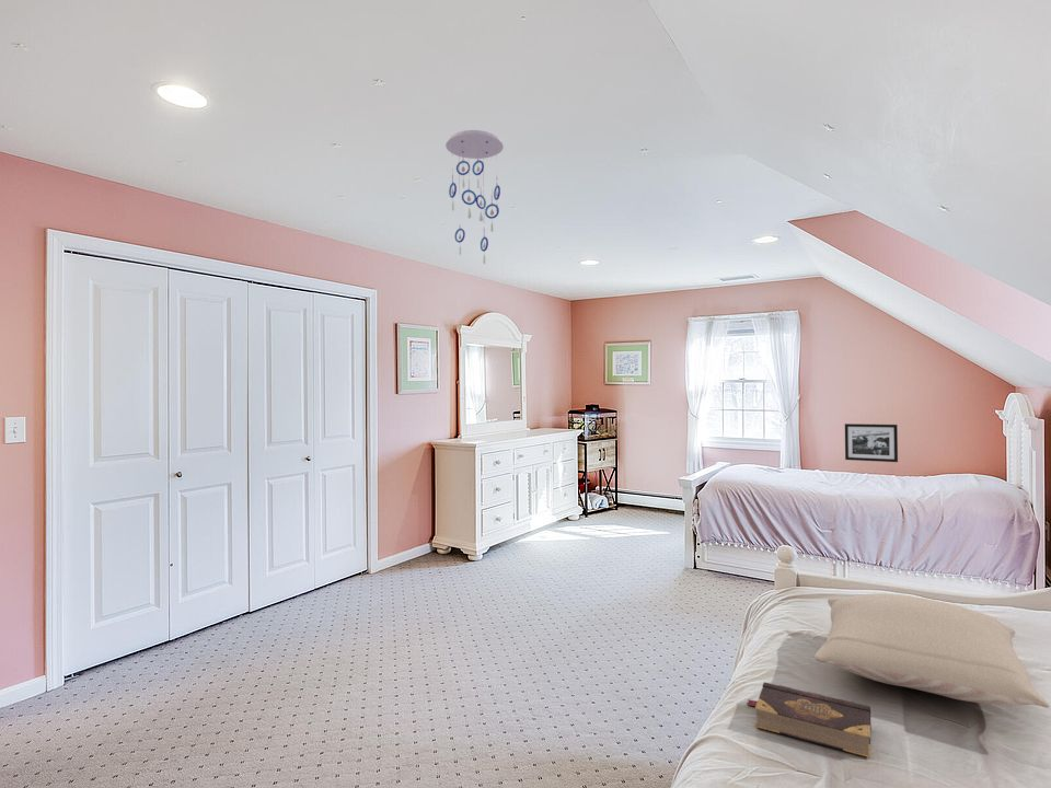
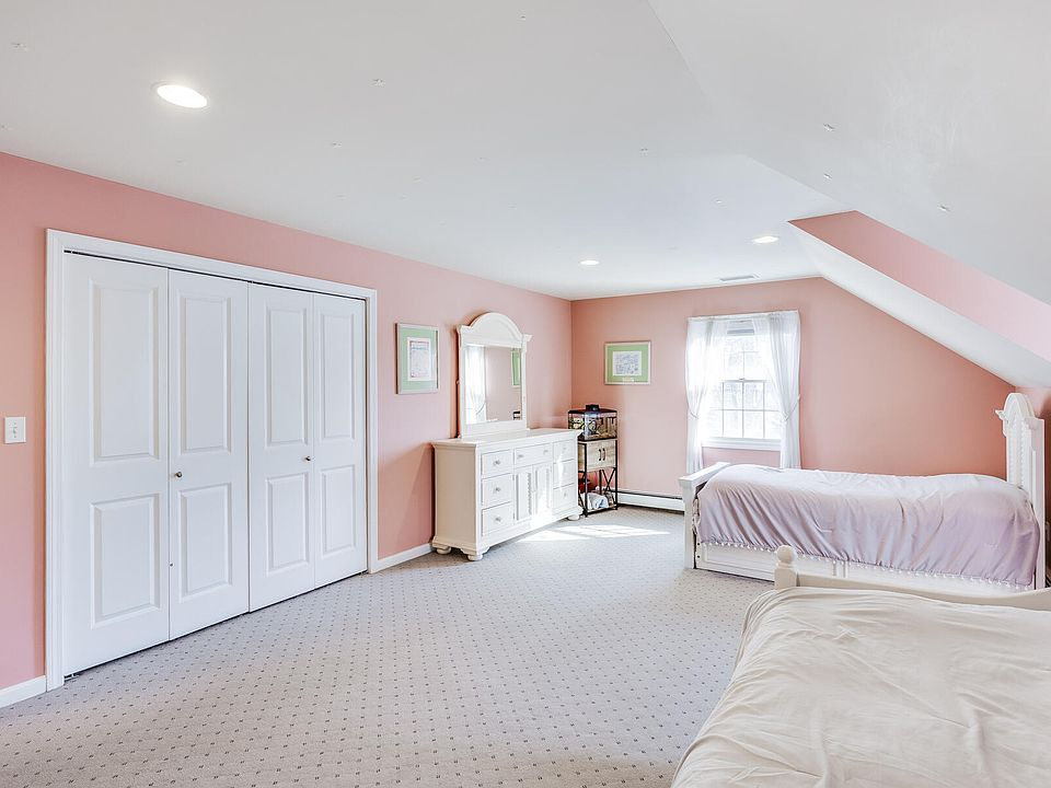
- ceiling mobile [444,129,505,265]
- pillow [813,592,1050,709]
- picture frame [844,422,899,463]
- book [746,681,871,758]
